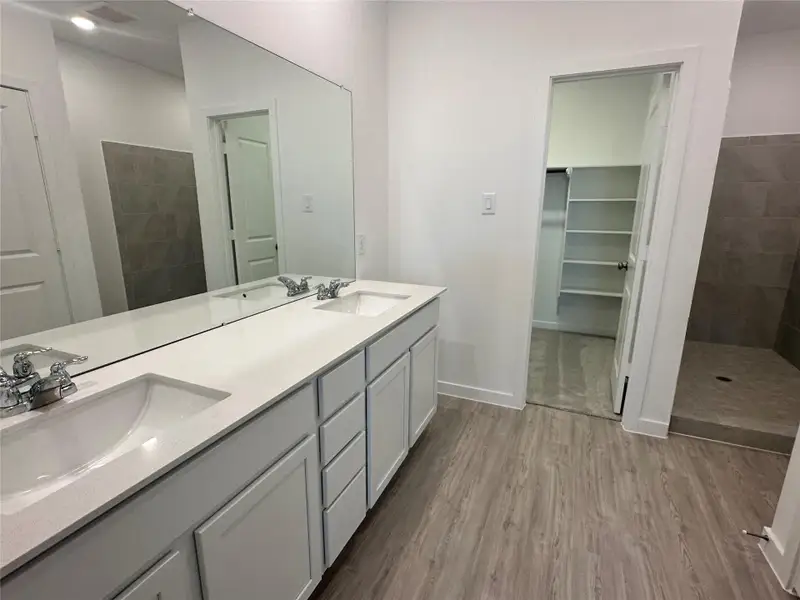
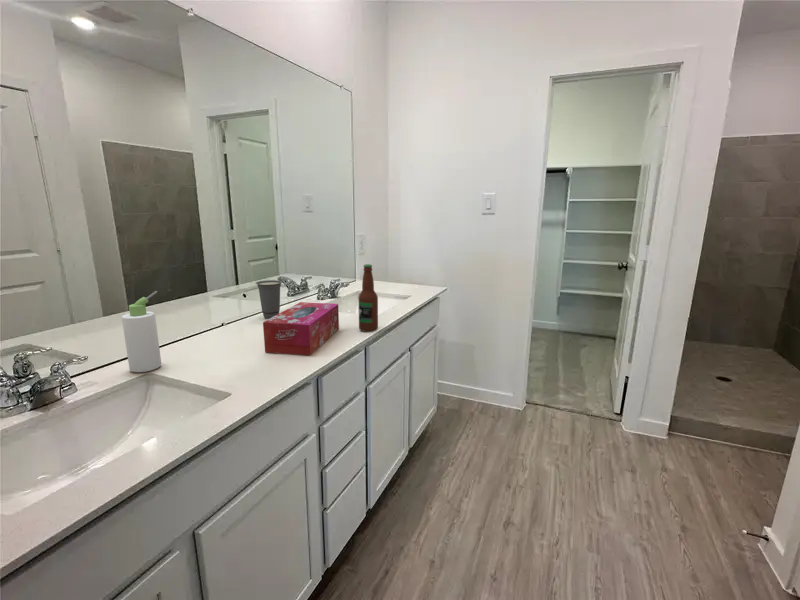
+ cup [255,279,283,320]
+ bottle [121,290,162,373]
+ bottle [357,263,379,333]
+ tissue box [262,301,340,356]
